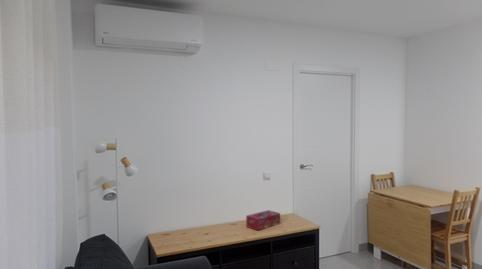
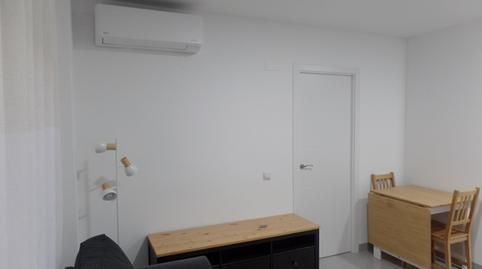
- tissue box [245,209,281,231]
